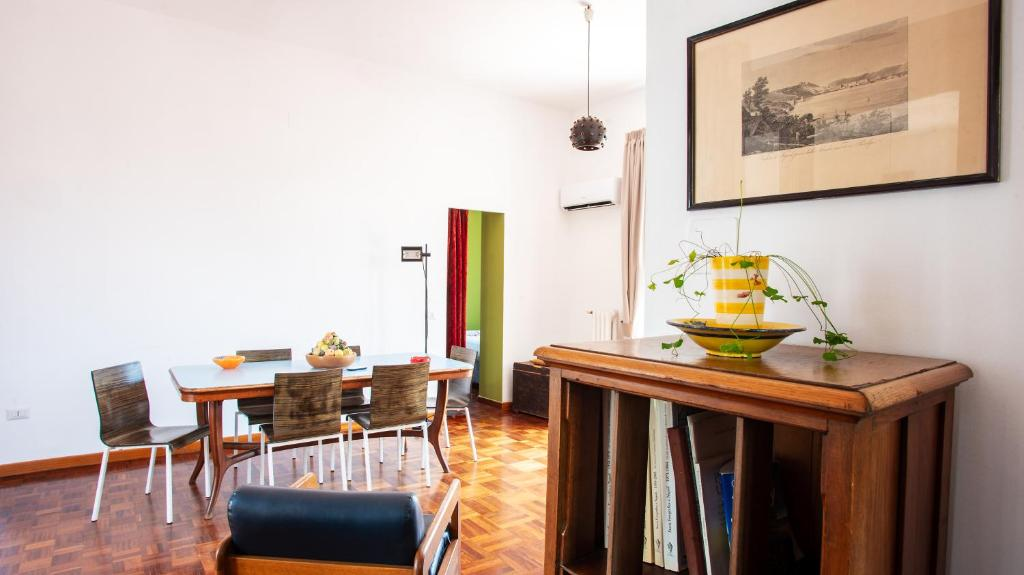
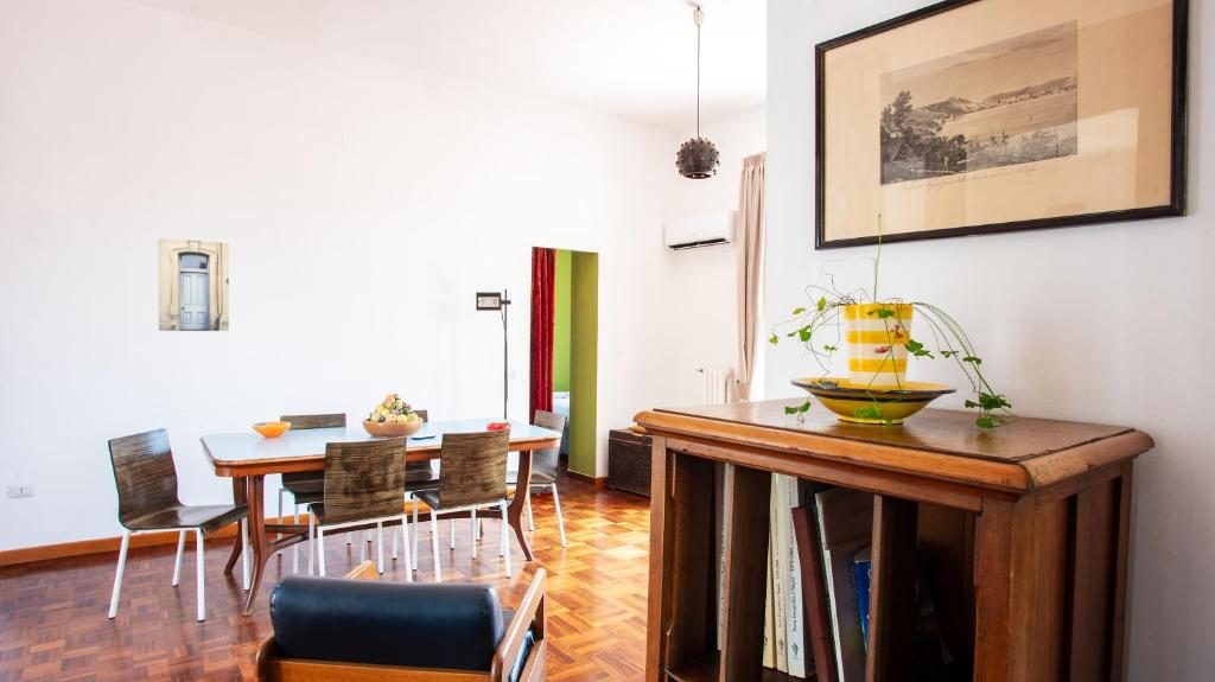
+ wall art [157,237,230,332]
